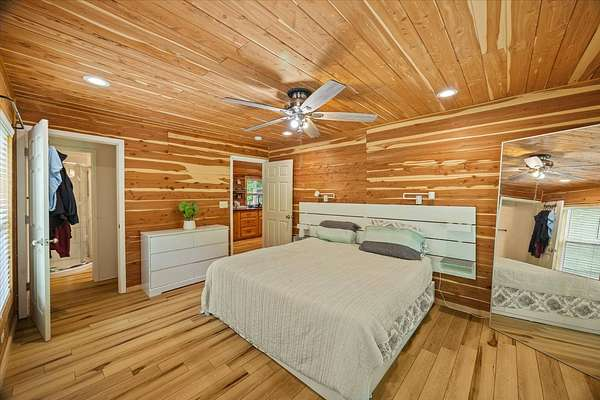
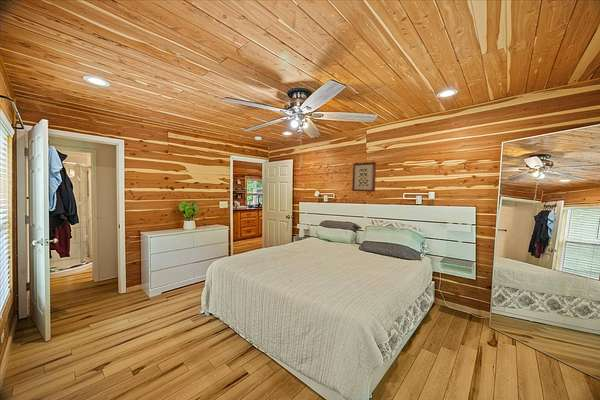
+ wall art [351,161,377,193]
